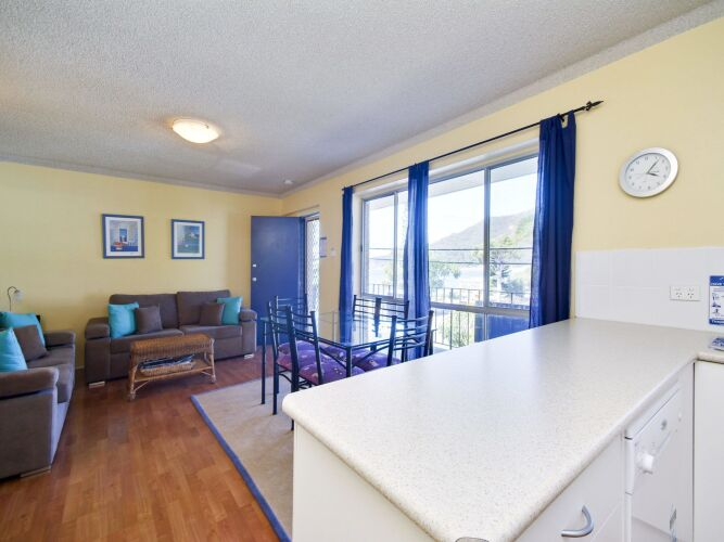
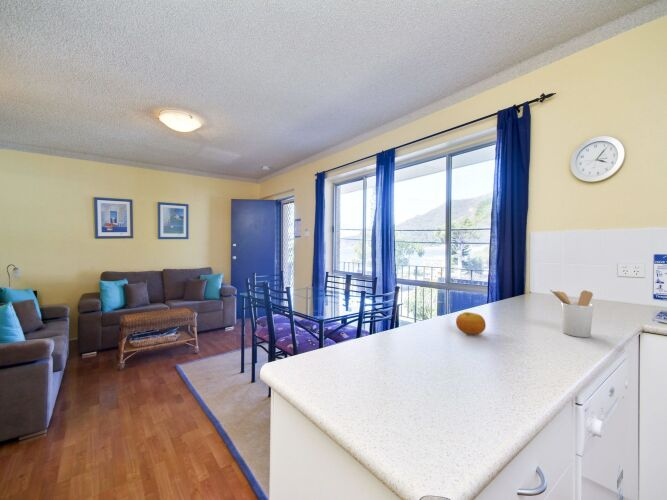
+ utensil holder [549,288,594,338]
+ fruit [455,311,487,336]
